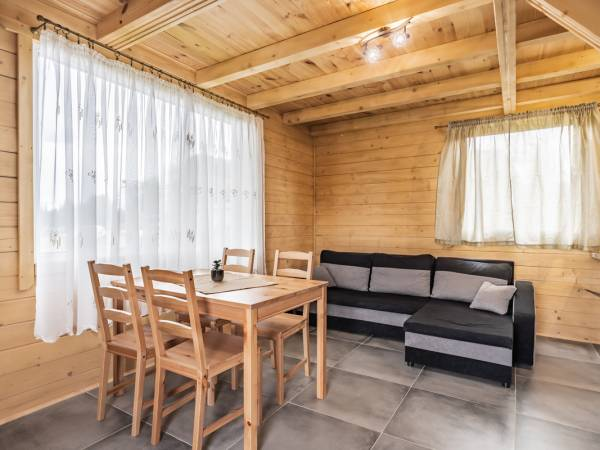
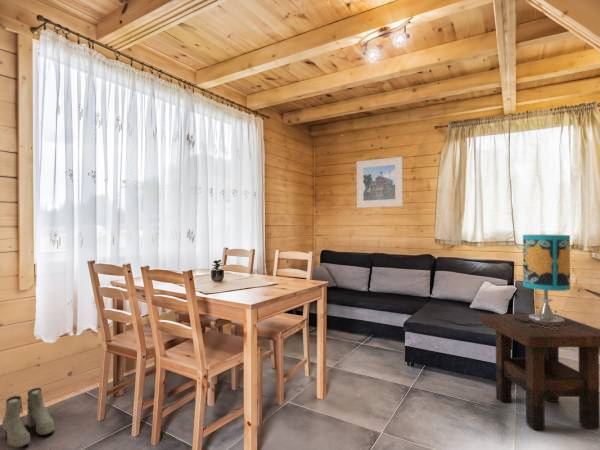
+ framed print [356,156,404,209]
+ table lamp [513,234,572,330]
+ side table [479,313,600,430]
+ boots [1,387,55,449]
